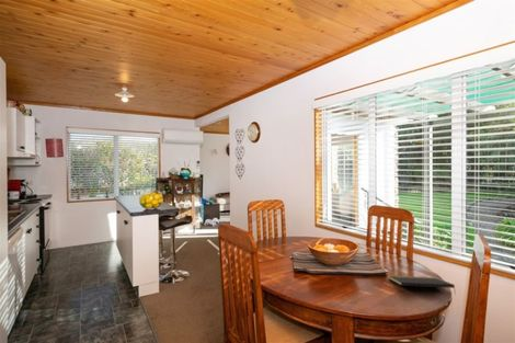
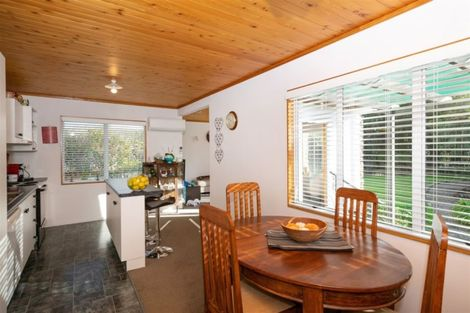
- notepad [388,275,457,296]
